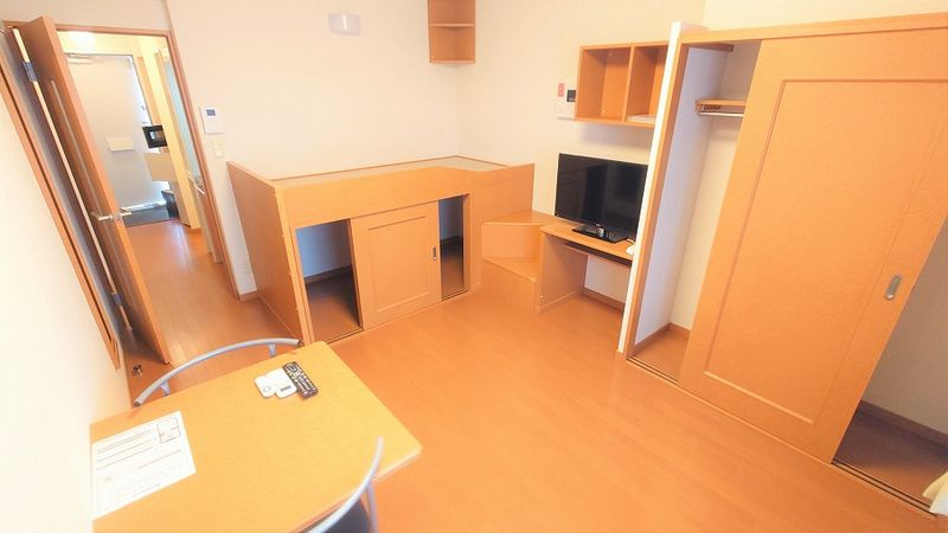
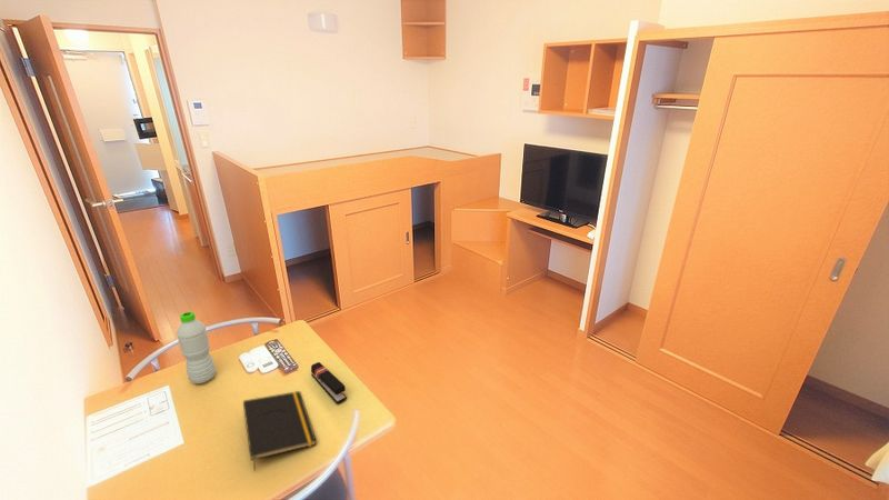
+ stapler [310,361,348,404]
+ notepad [242,390,318,472]
+ water bottle [176,311,217,384]
